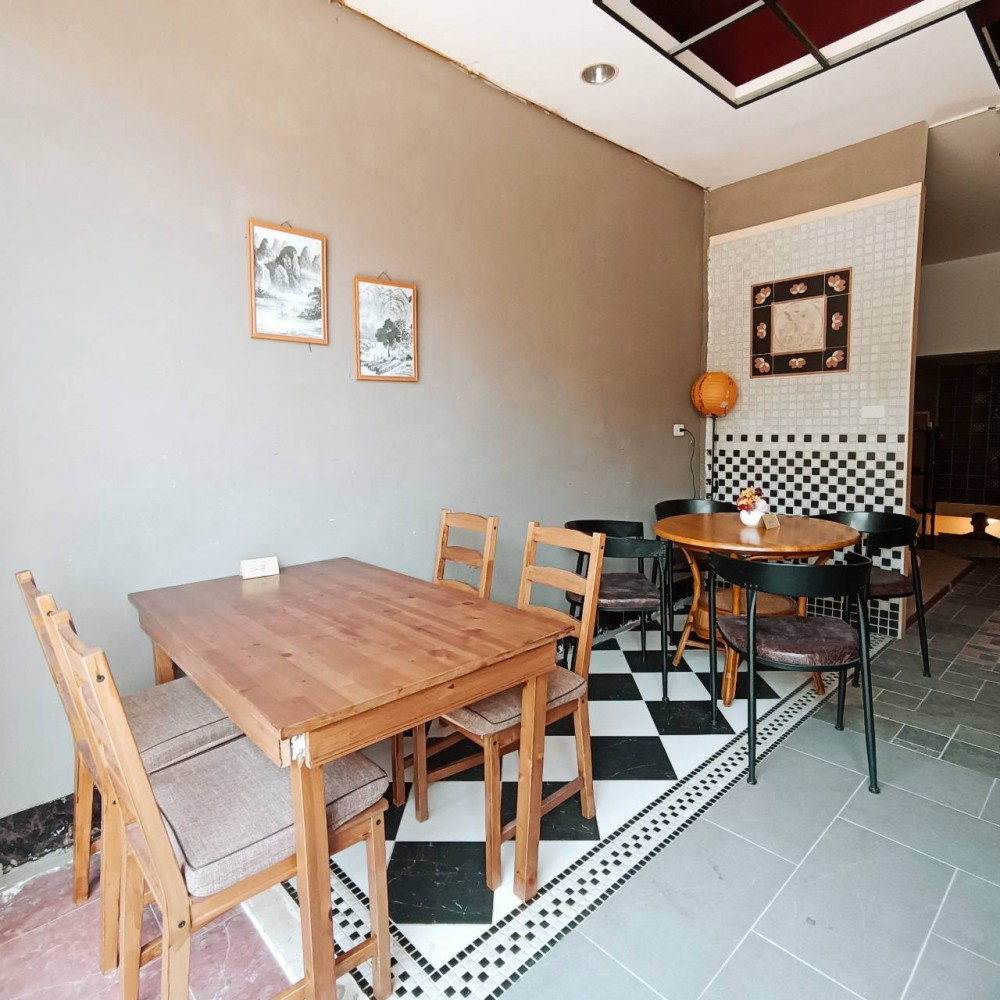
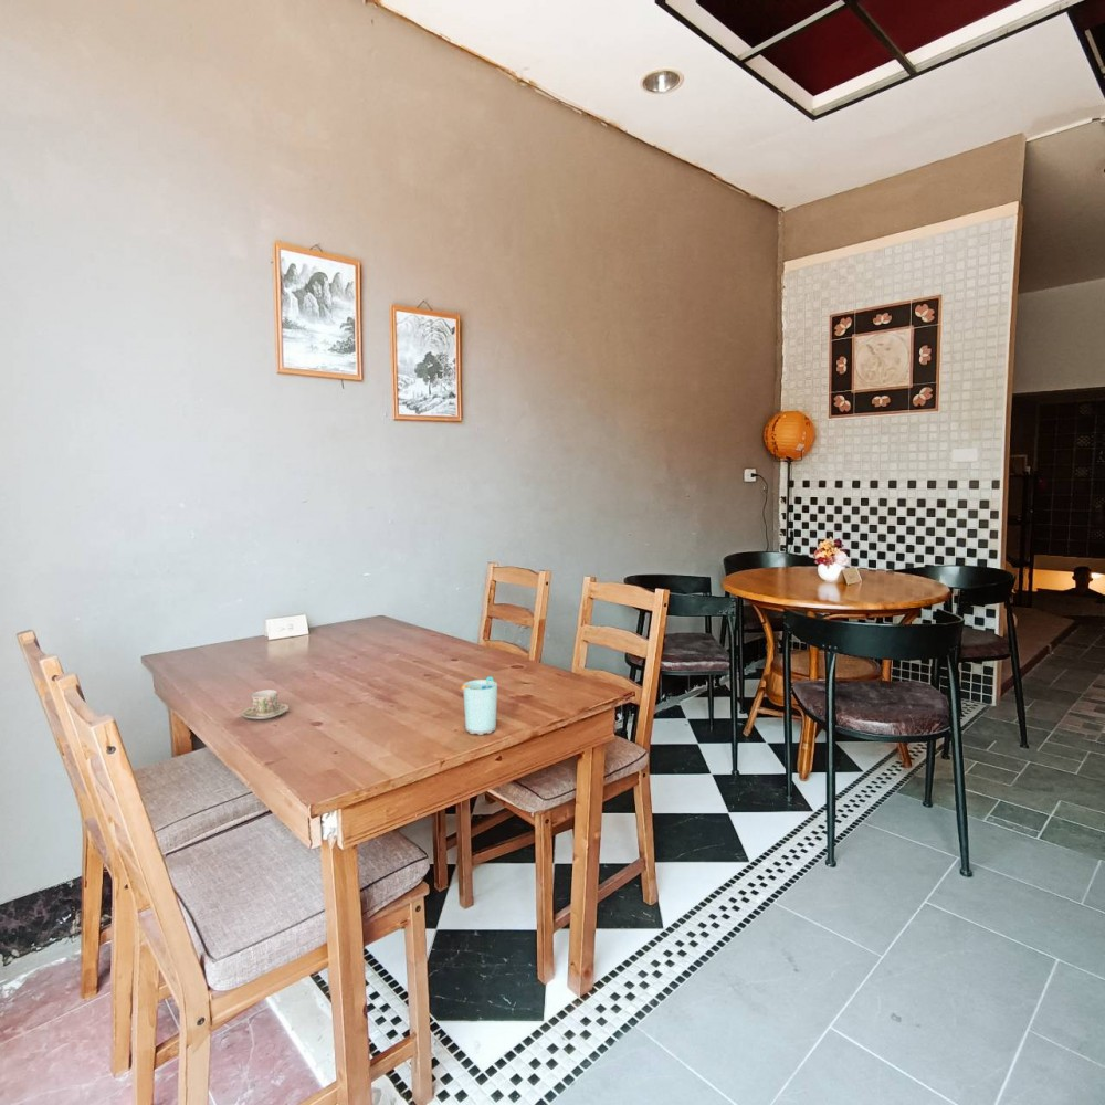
+ cup [460,676,498,736]
+ teacup [241,688,290,720]
